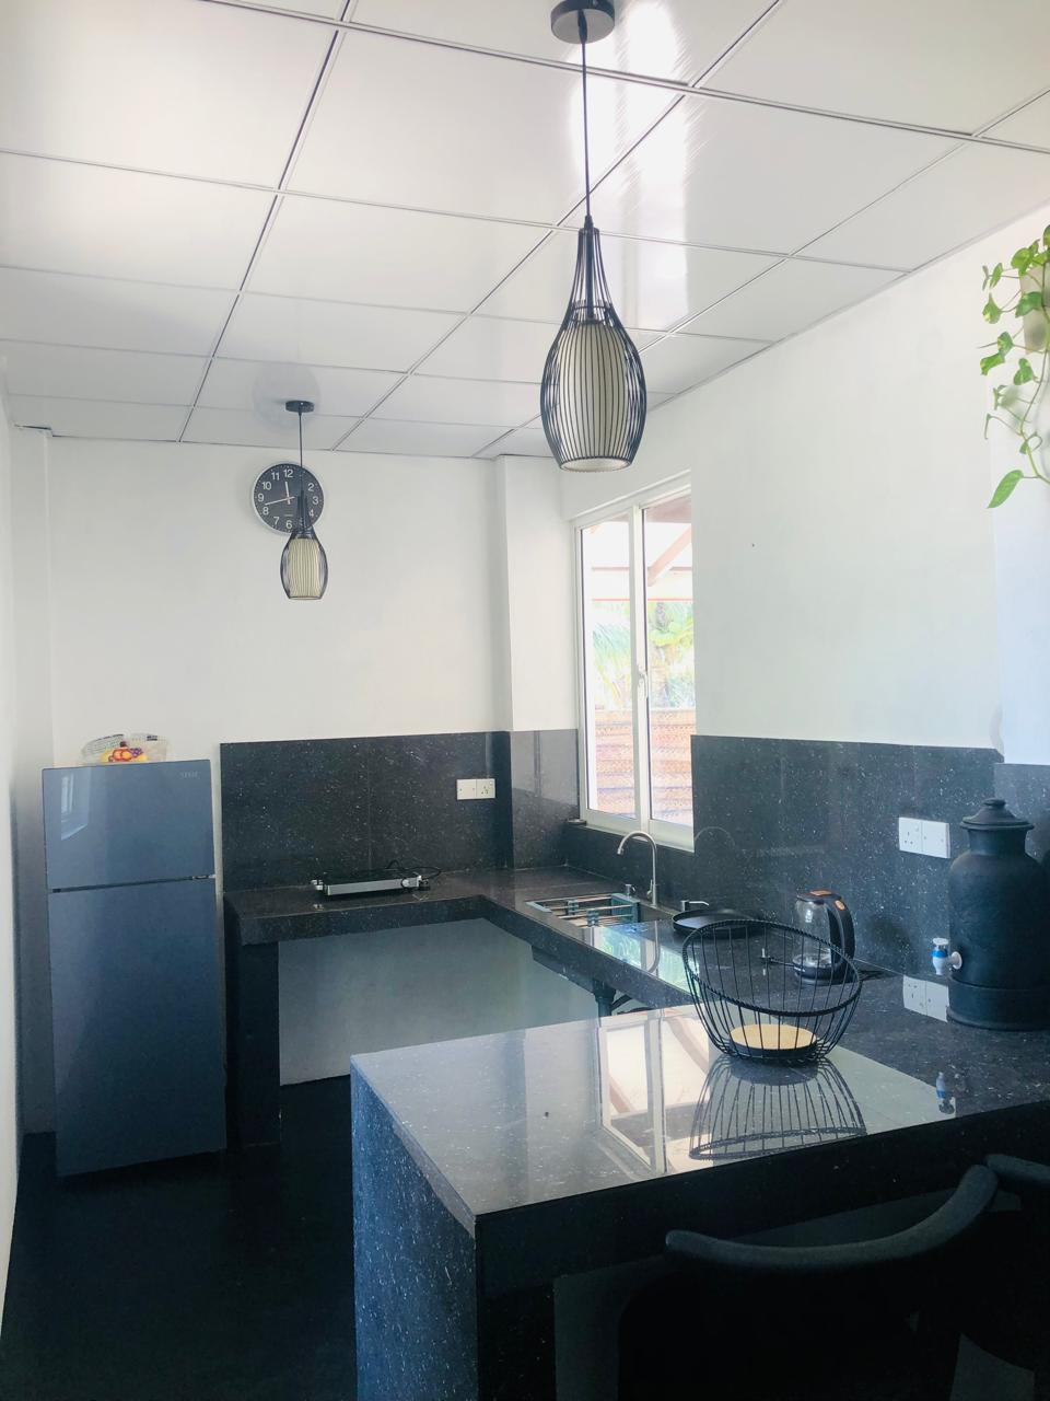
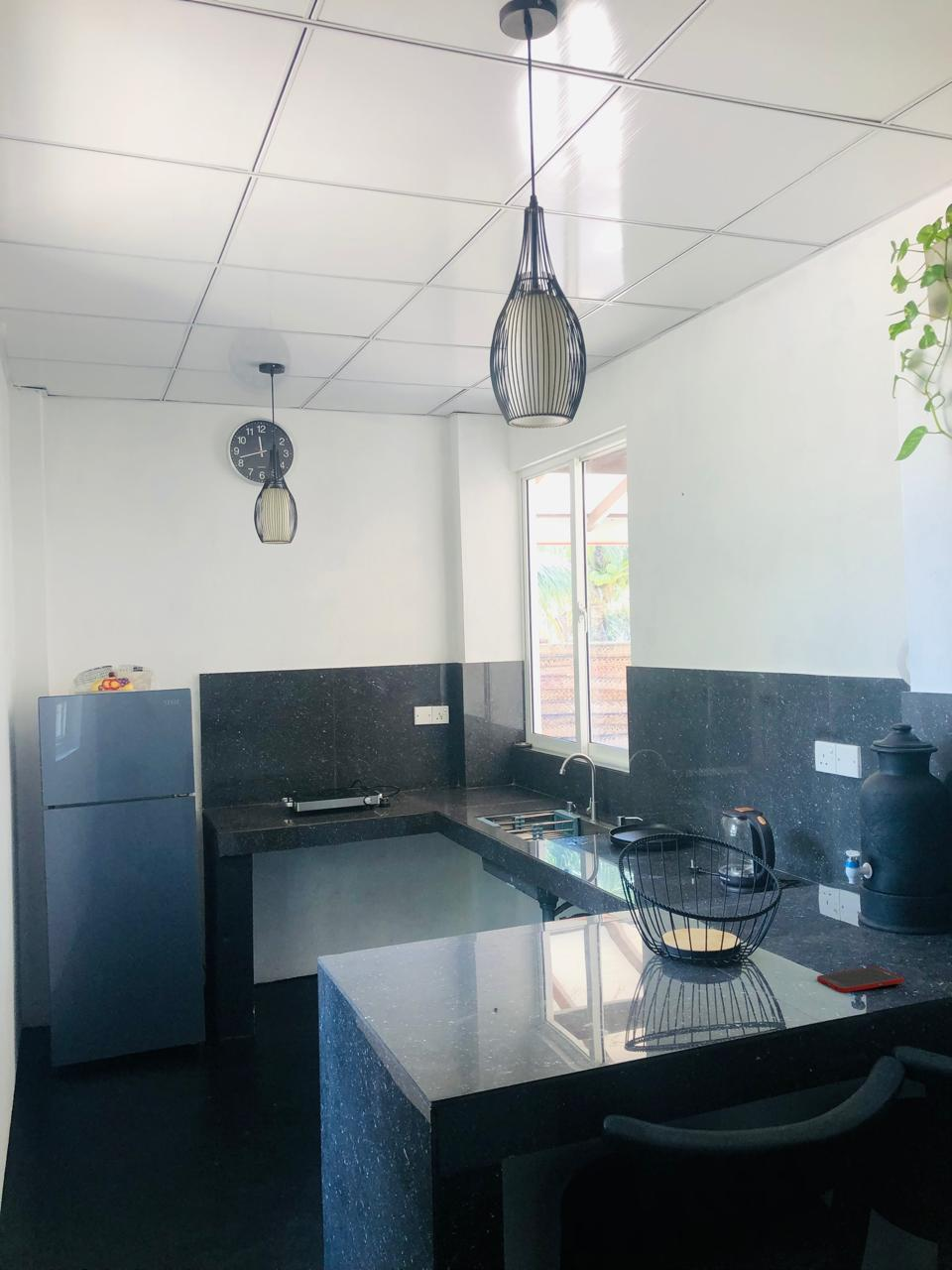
+ cell phone [816,965,904,993]
